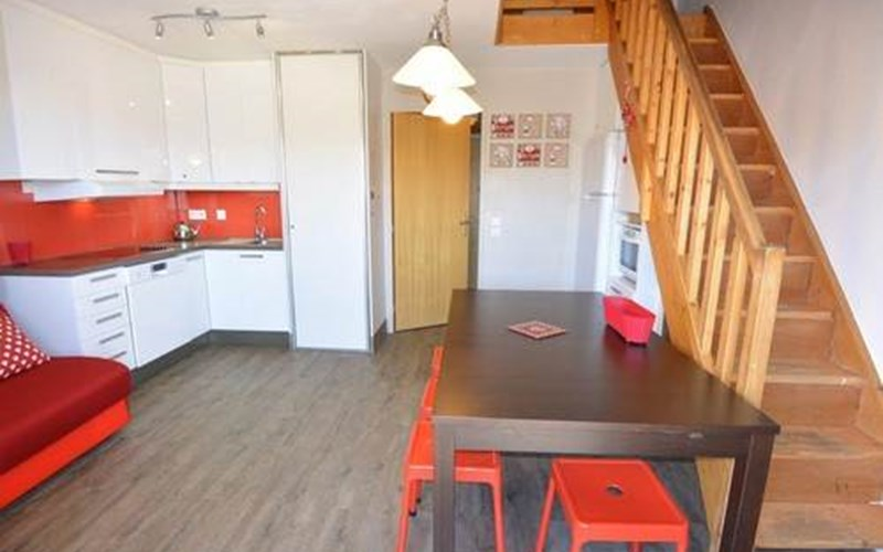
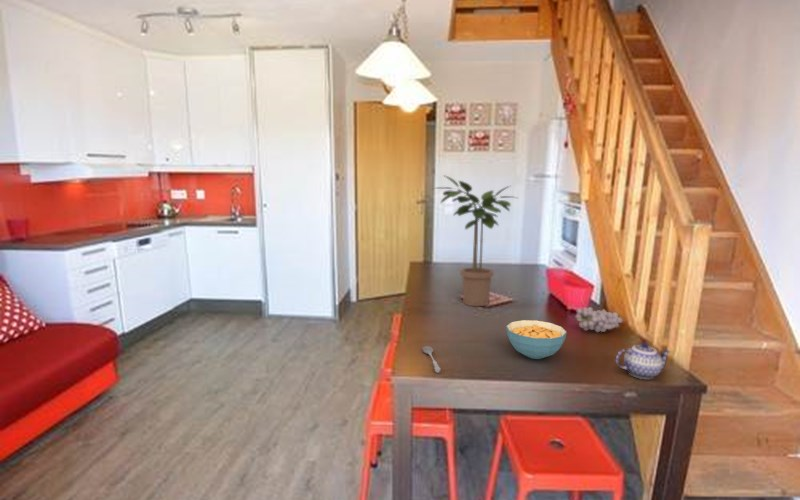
+ potted plant [433,174,518,307]
+ cereal bowl [505,319,568,360]
+ soupspoon [422,345,442,374]
+ teapot [615,341,672,380]
+ fruit [575,306,624,333]
